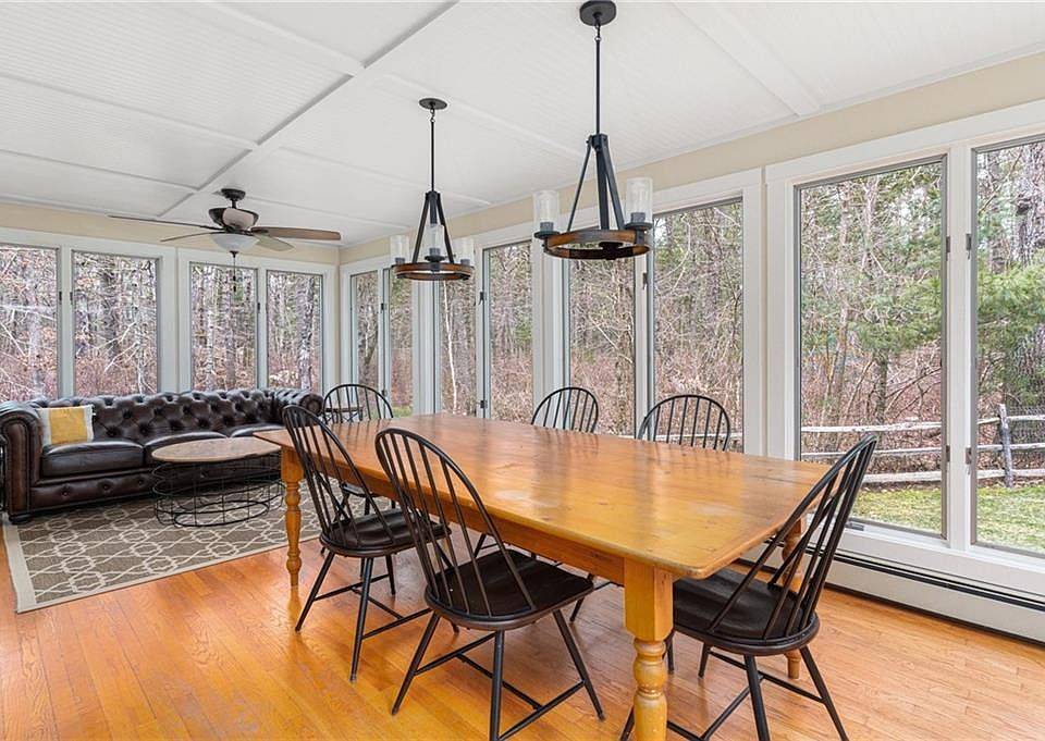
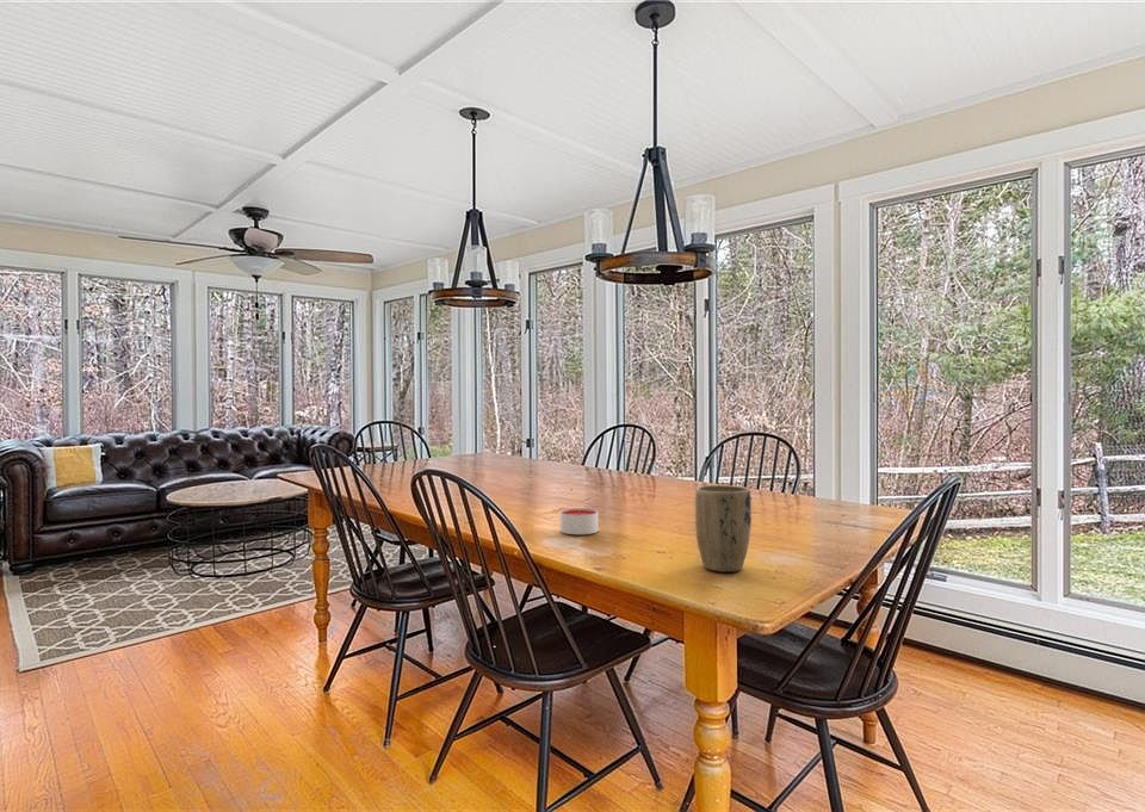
+ plant pot [694,484,753,574]
+ candle [558,507,599,535]
